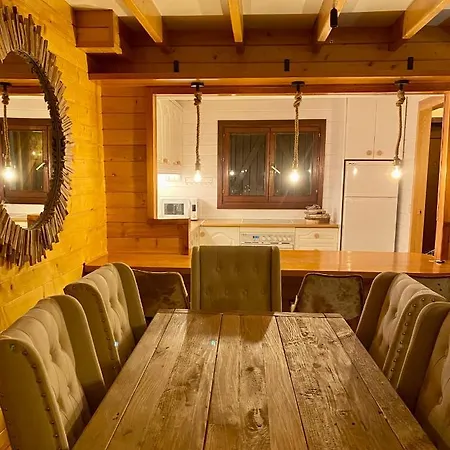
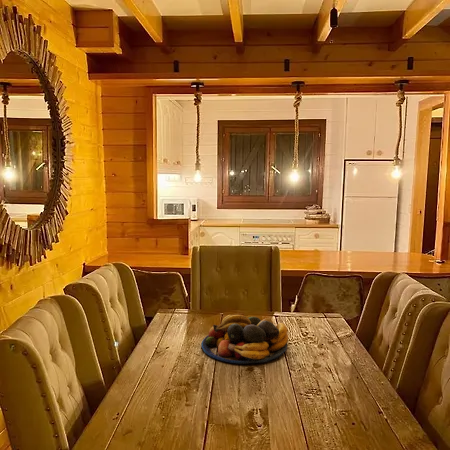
+ fruit bowl [200,314,289,365]
